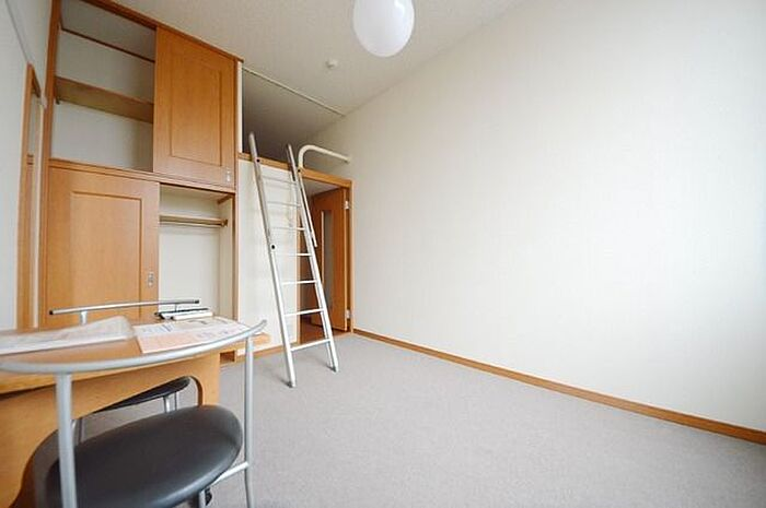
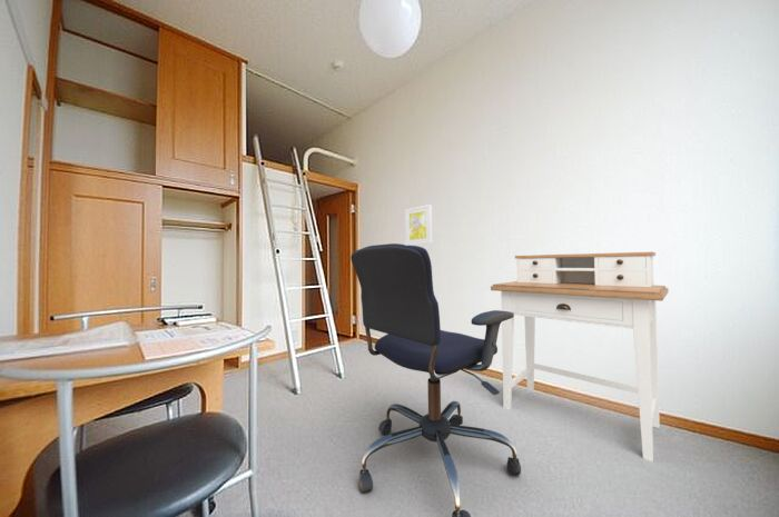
+ office chair [349,242,522,517]
+ wall art [404,203,433,246]
+ desk [490,251,670,463]
